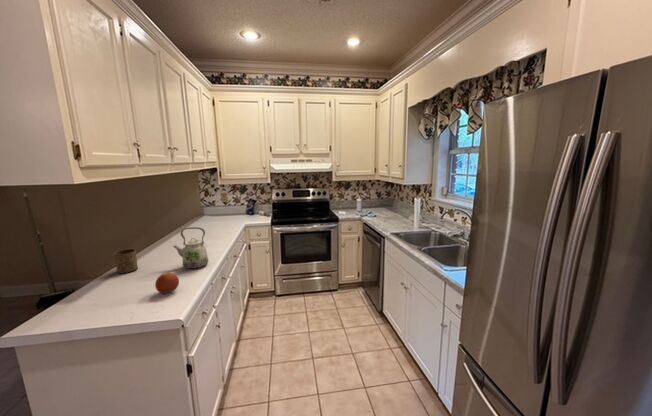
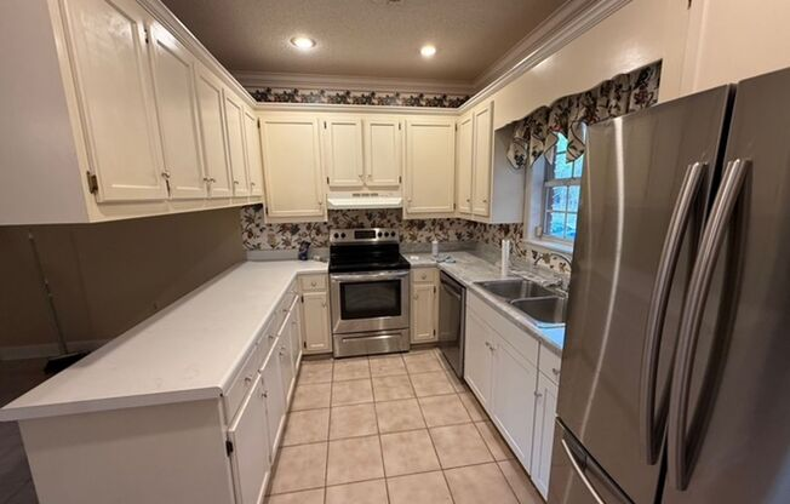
- fruit [154,272,180,294]
- cup [113,248,139,274]
- kettle [172,226,209,270]
